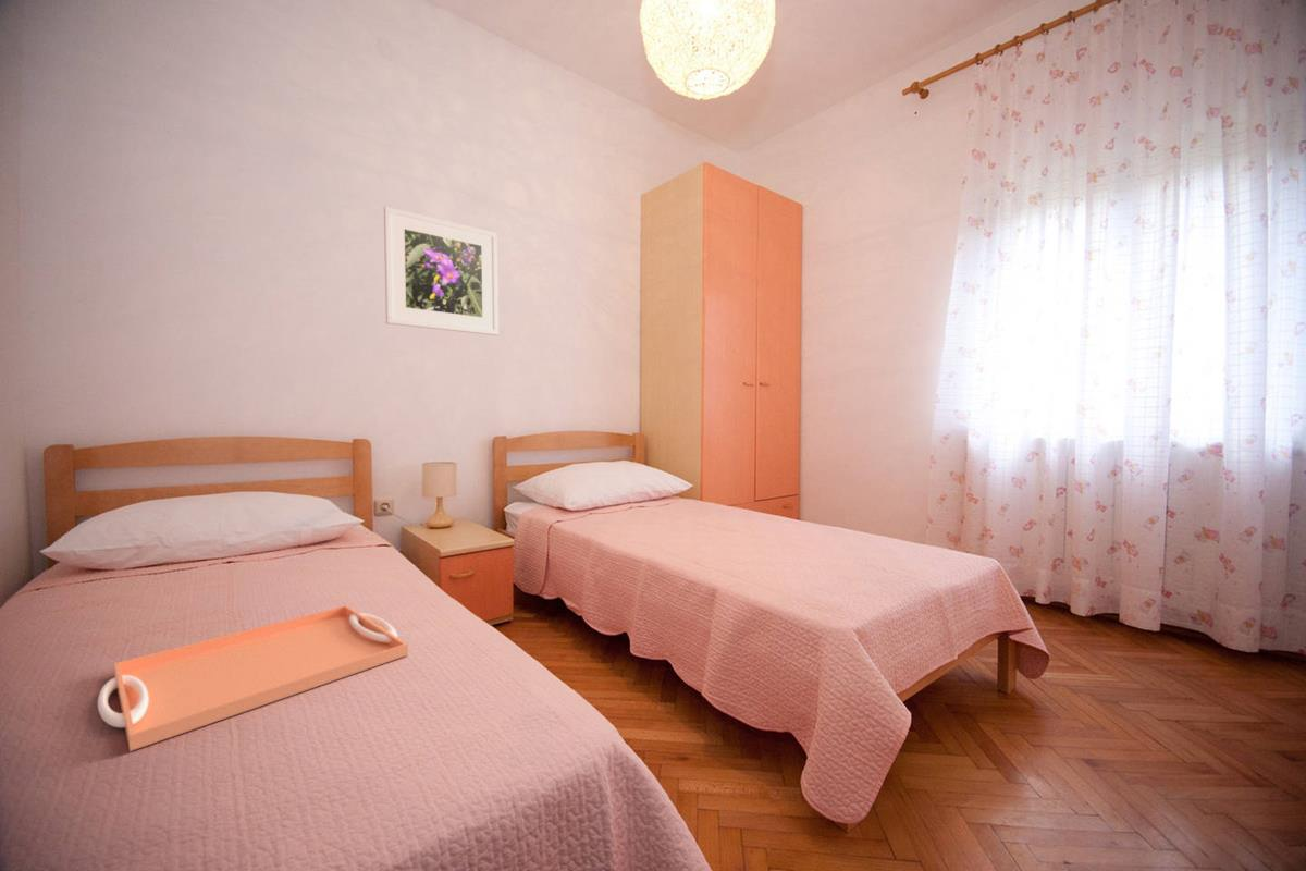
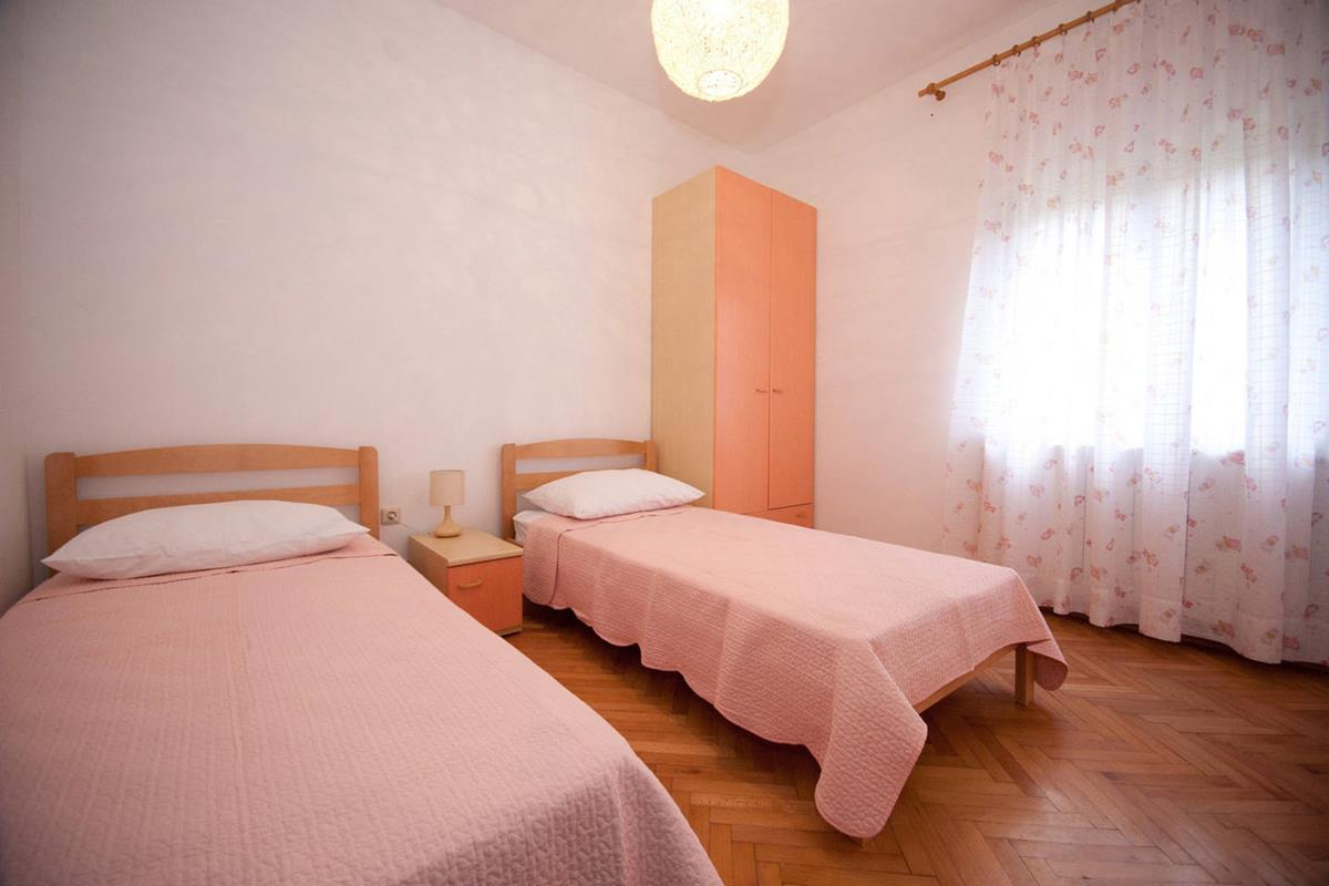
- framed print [383,206,500,336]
- serving tray [97,604,409,752]
